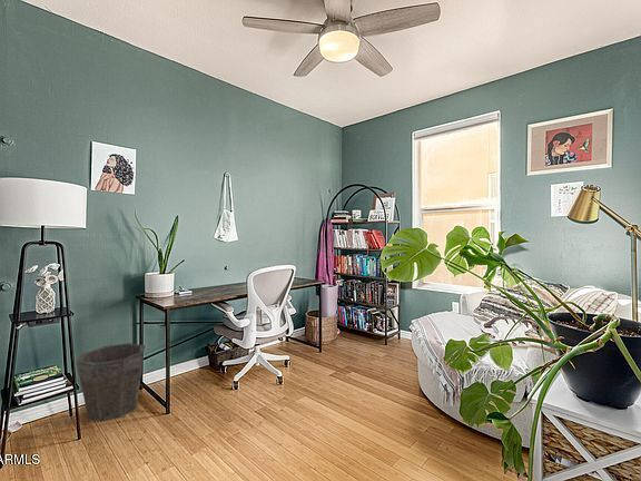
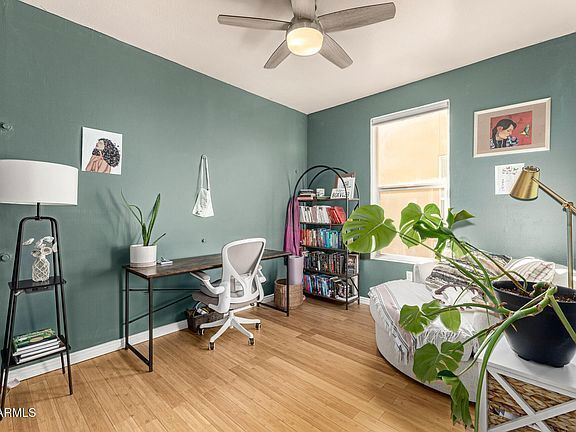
- waste bin [76,342,146,422]
